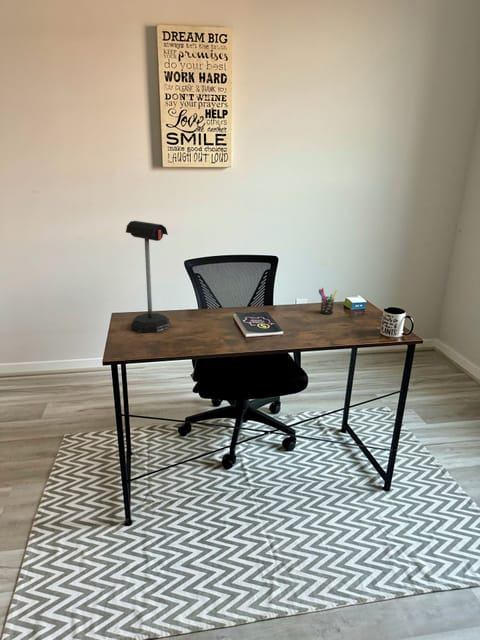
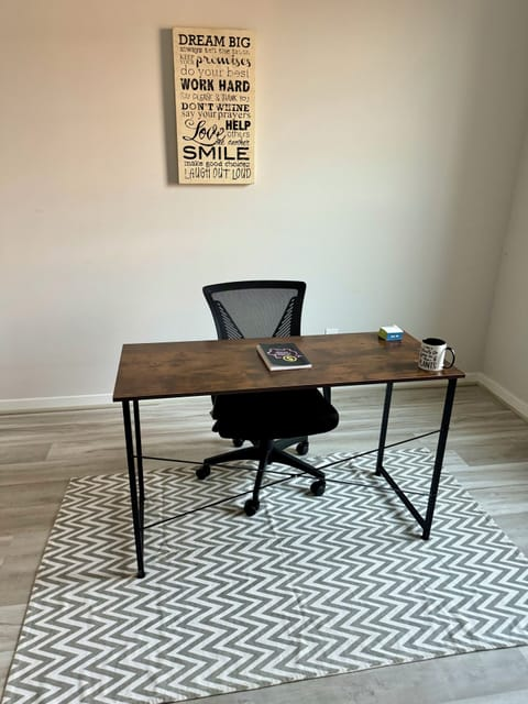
- pen holder [317,287,338,316]
- mailbox [125,220,170,333]
